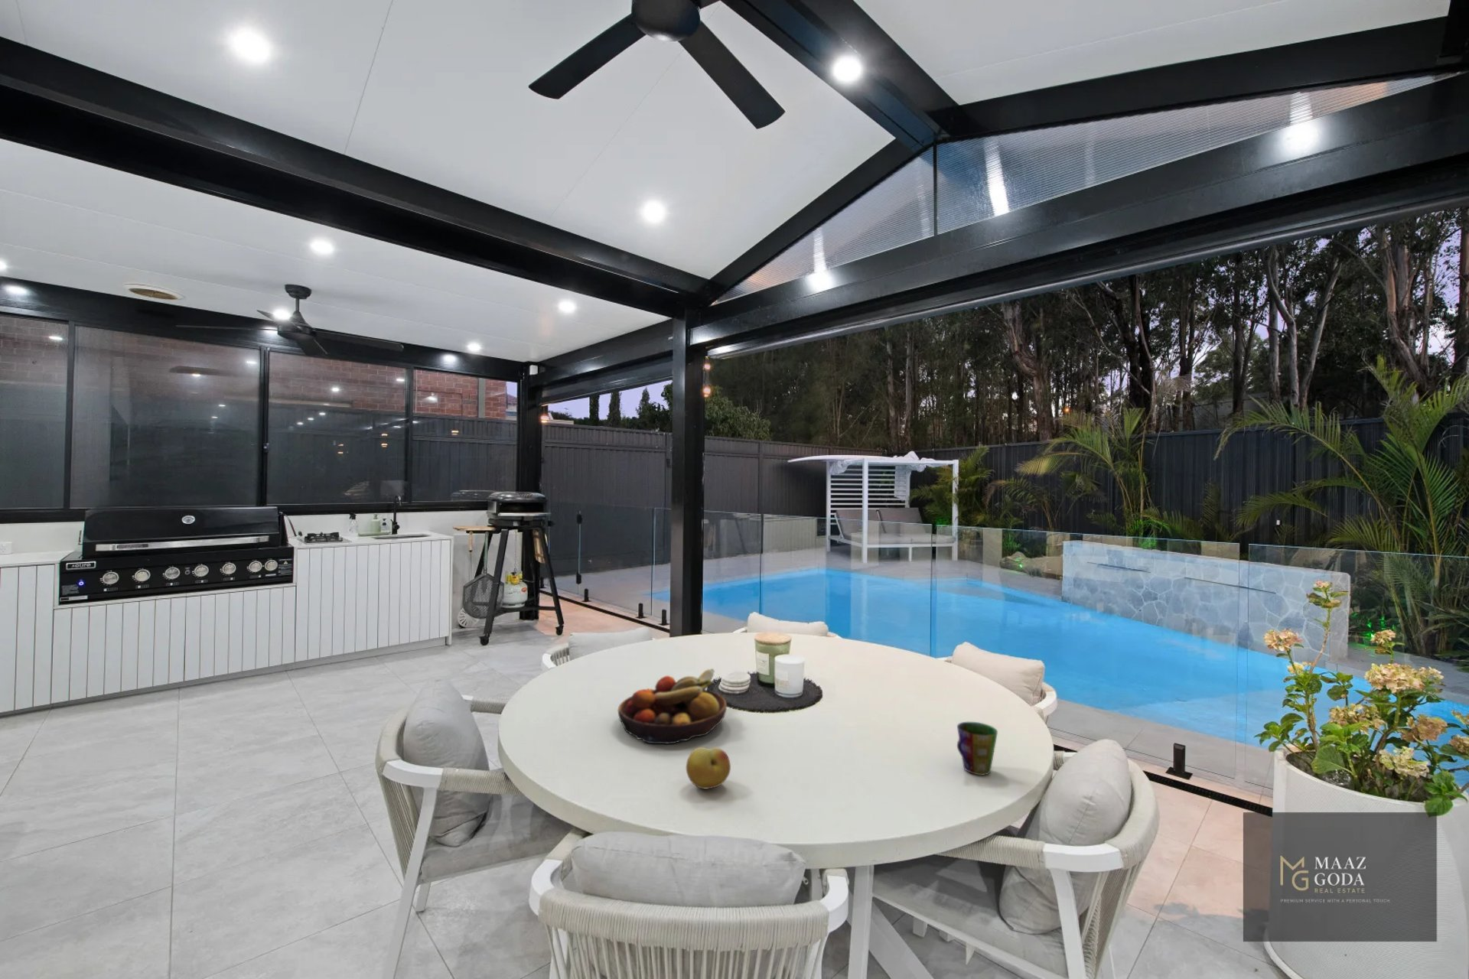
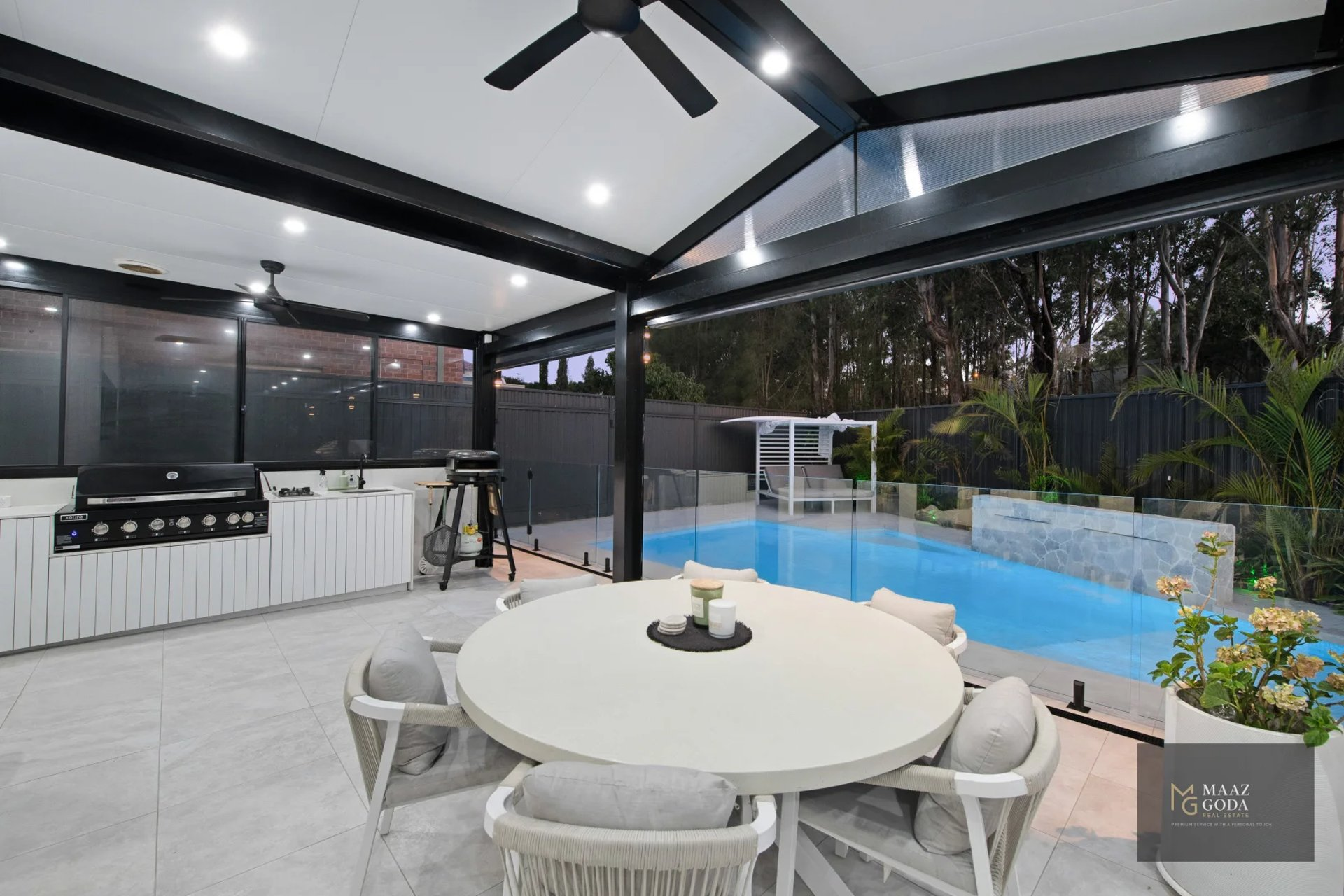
- cup [956,721,999,776]
- fruit [685,746,731,789]
- fruit bowl [618,668,728,745]
